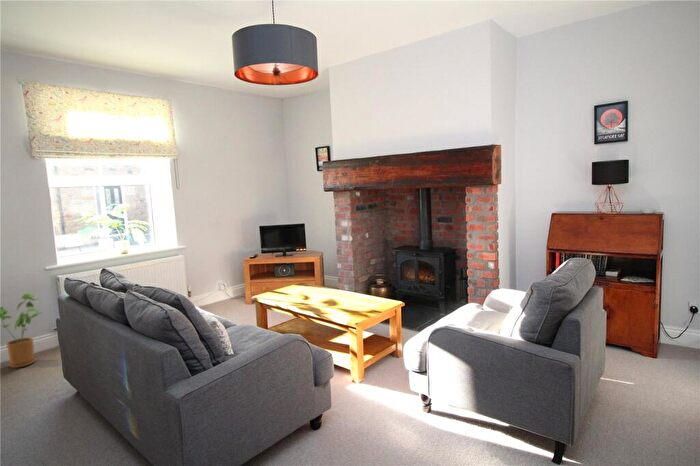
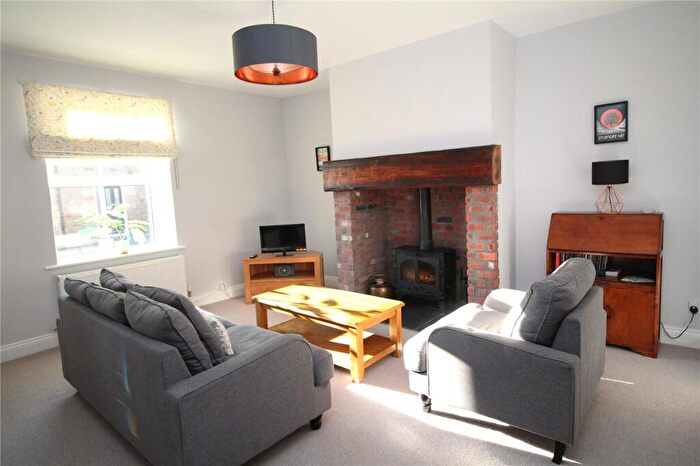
- house plant [0,292,42,369]
